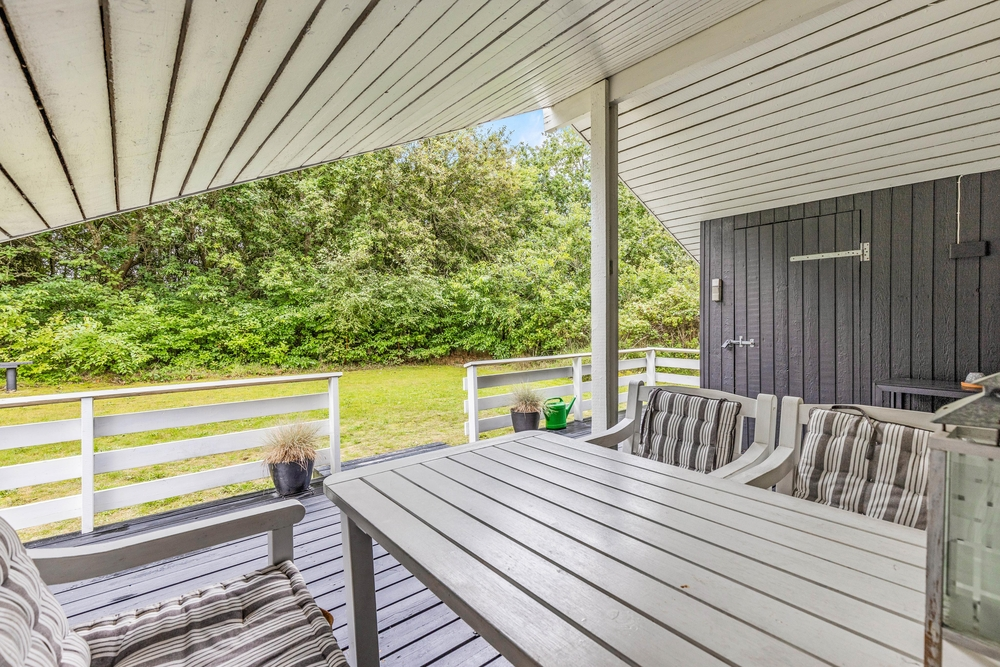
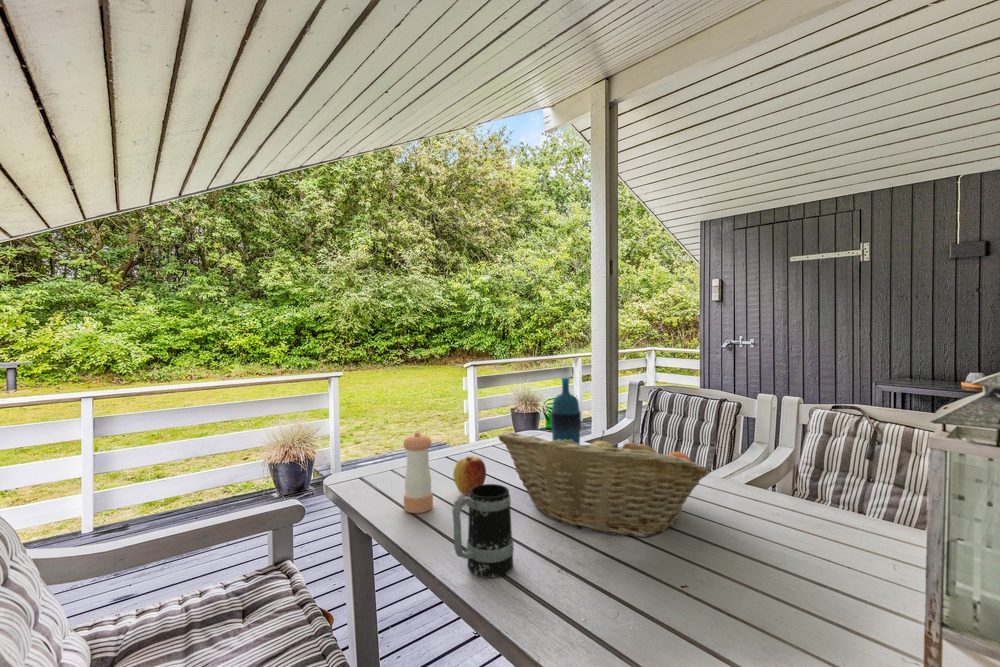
+ apple [452,455,487,496]
+ fruit basket [497,429,710,538]
+ pepper shaker [402,431,434,514]
+ water bottle [550,376,582,445]
+ mug [451,483,515,579]
